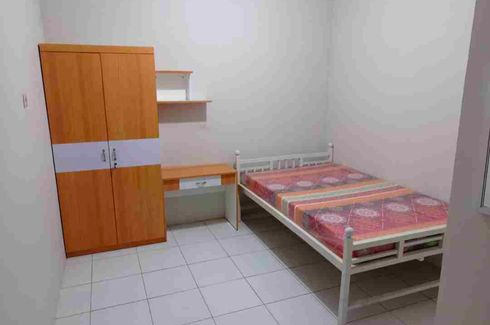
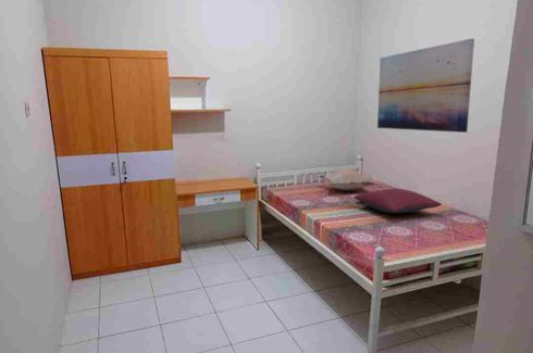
+ pillow [352,188,443,214]
+ decorative pillow [319,168,375,191]
+ wall art [376,37,475,134]
